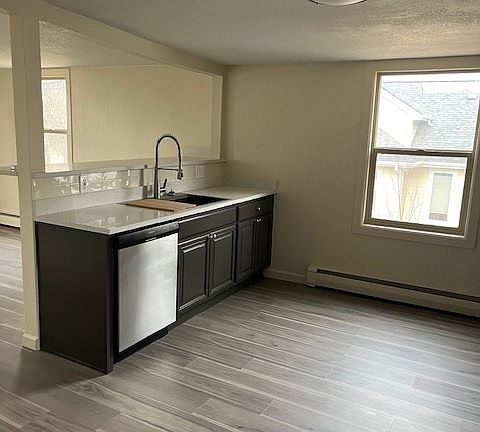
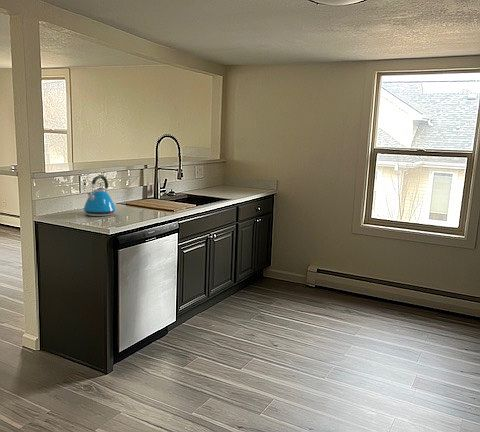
+ kettle [82,174,117,217]
